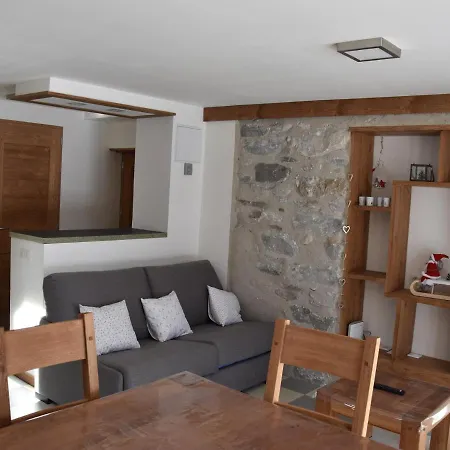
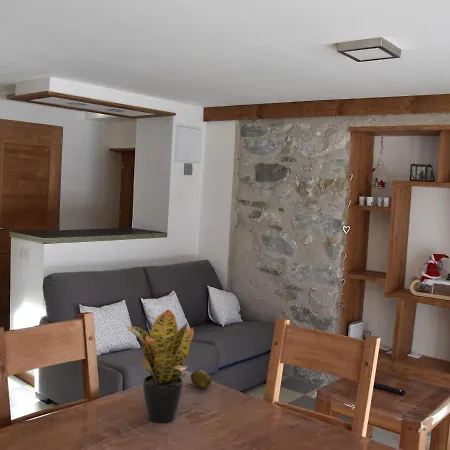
+ fruit [190,369,212,389]
+ potted plant [124,308,195,424]
